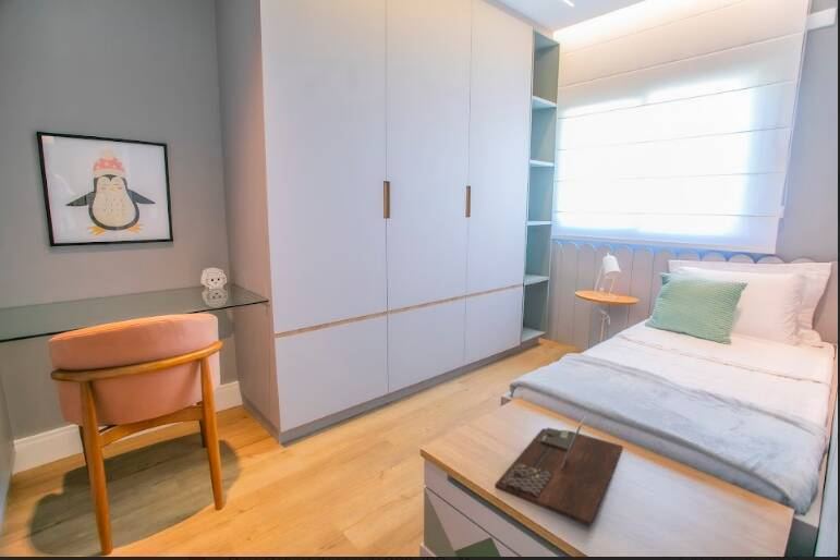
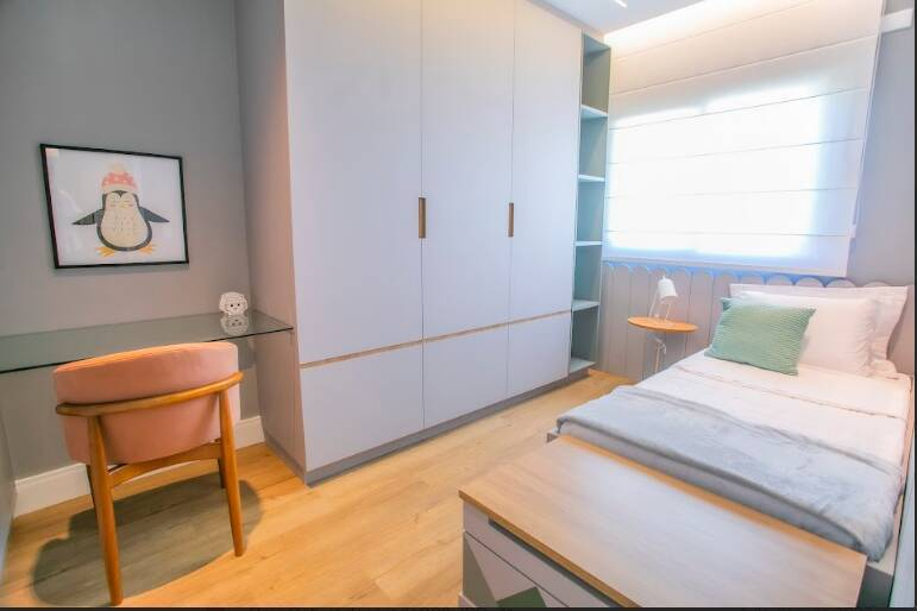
- decorative tray [494,414,624,527]
